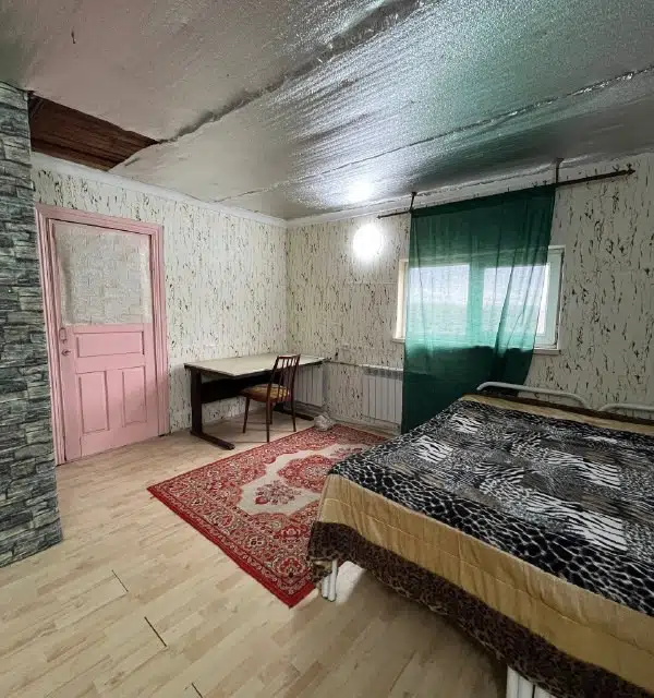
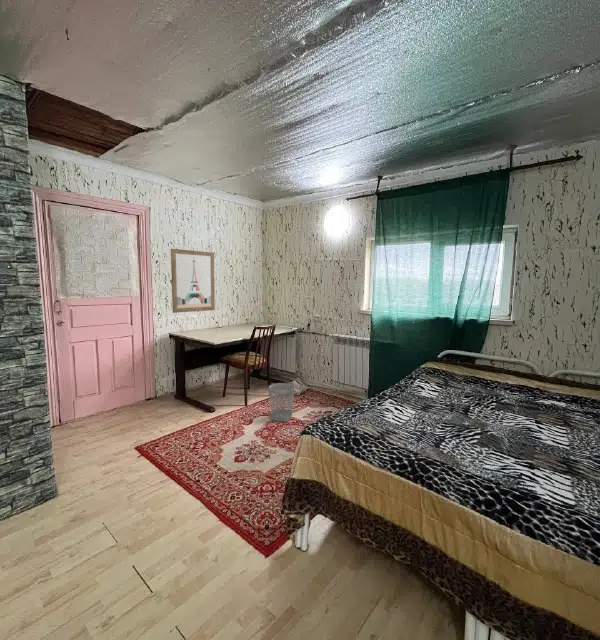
+ wall art [170,248,216,314]
+ wastebasket [268,382,295,422]
